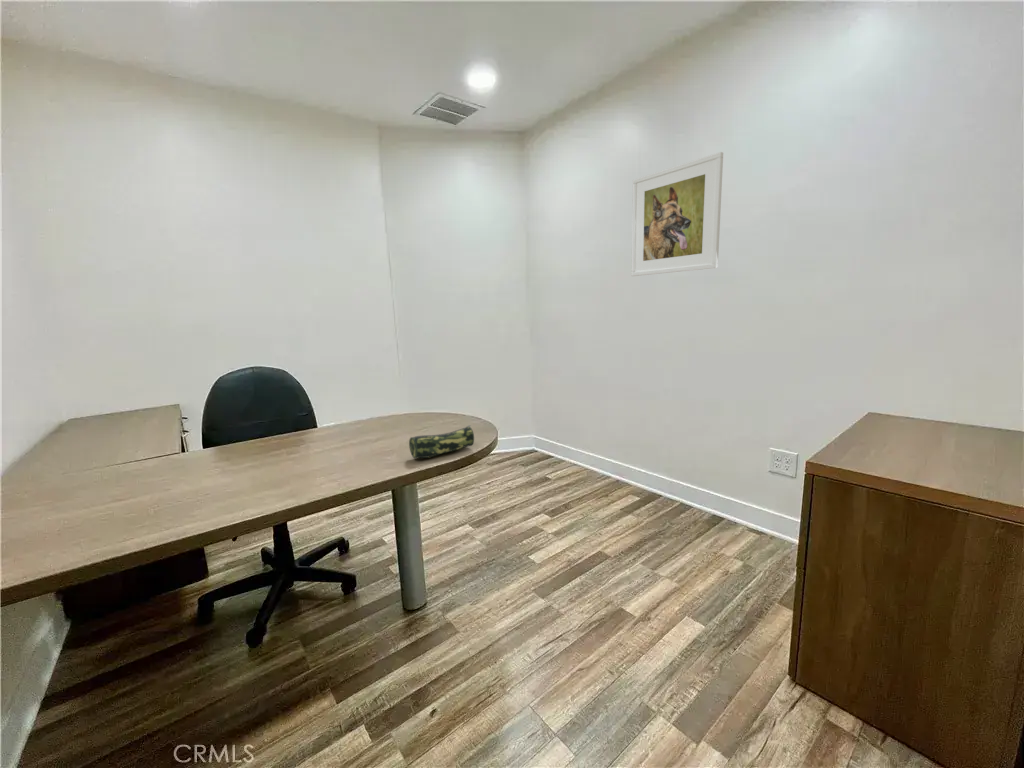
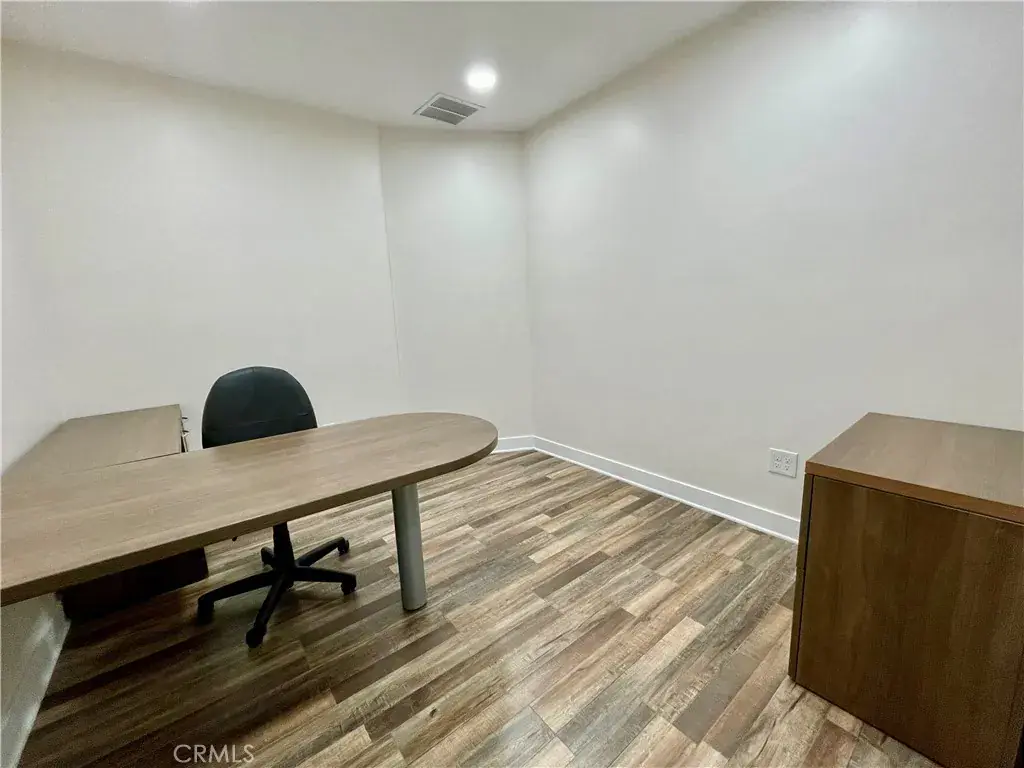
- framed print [630,151,724,277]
- pencil case [408,424,475,459]
